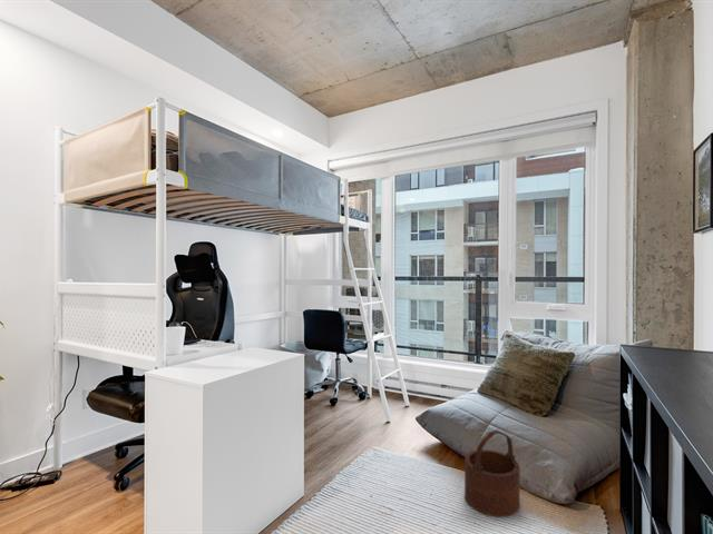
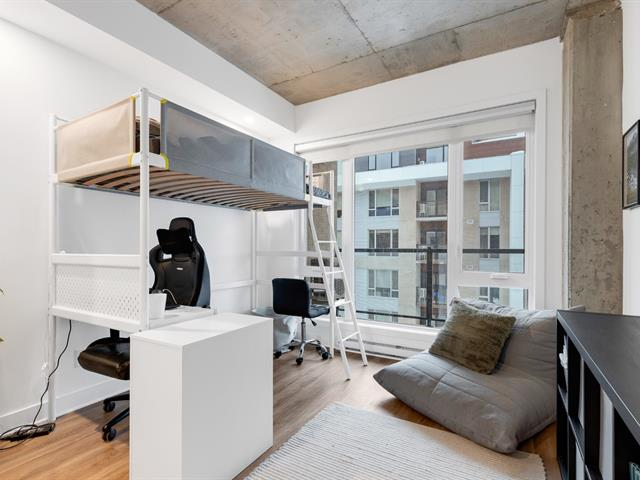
- wooden bucket [463,429,521,518]
